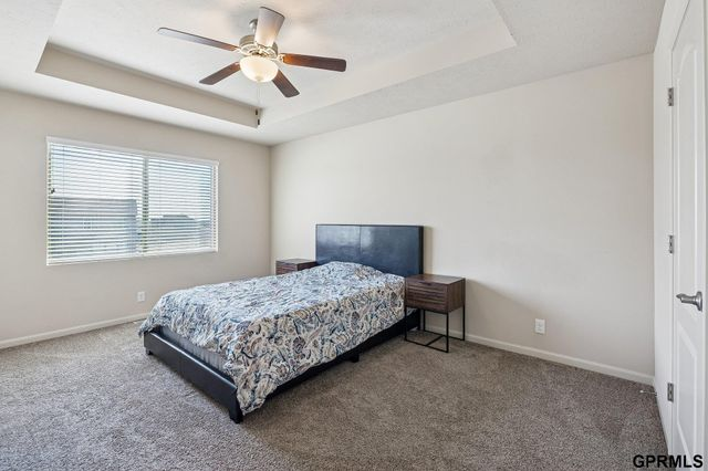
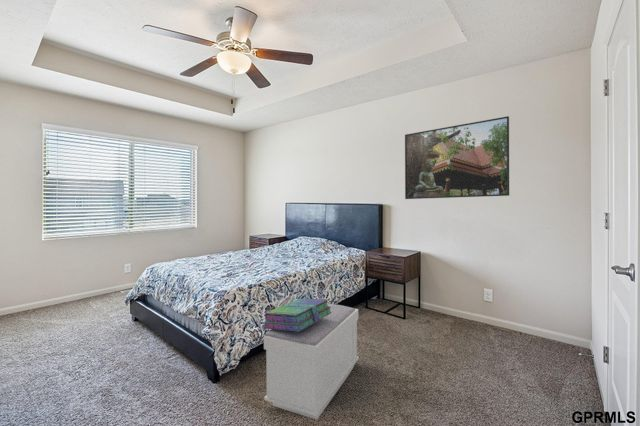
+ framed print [404,115,510,200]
+ bench [263,303,360,421]
+ stack of books [263,298,332,332]
